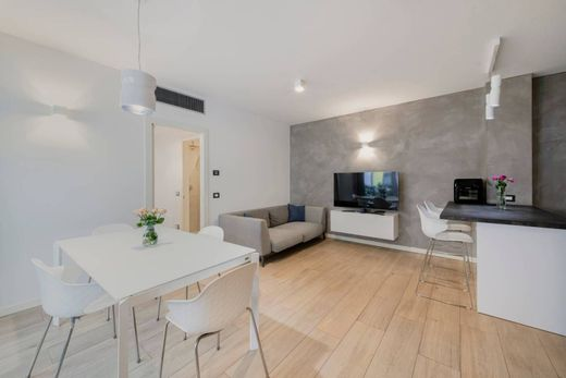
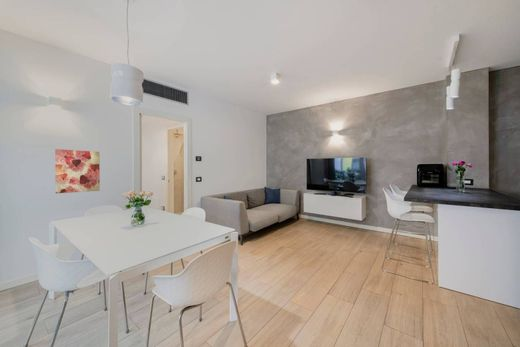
+ wall art [54,148,101,194]
